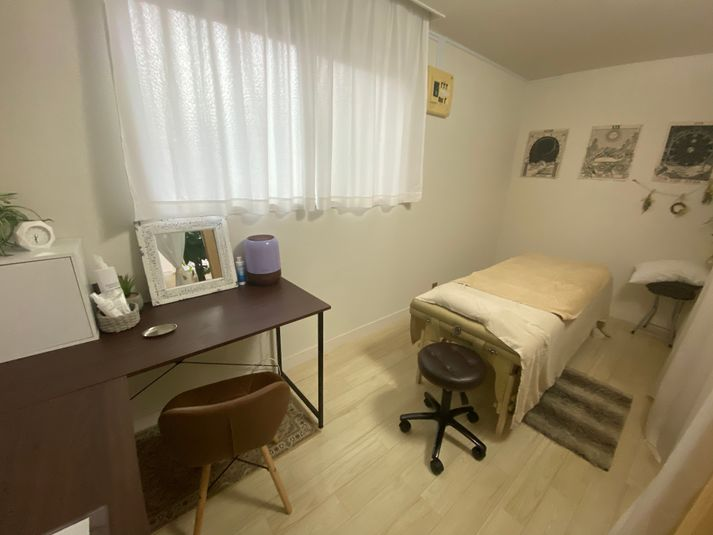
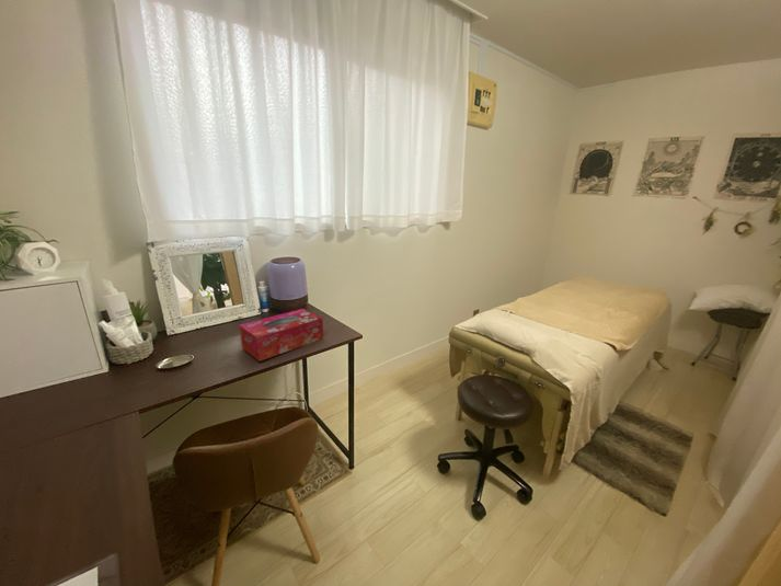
+ tissue box [239,308,324,363]
